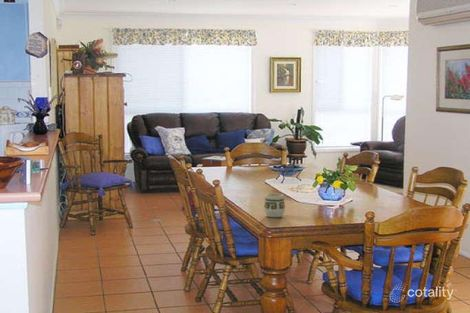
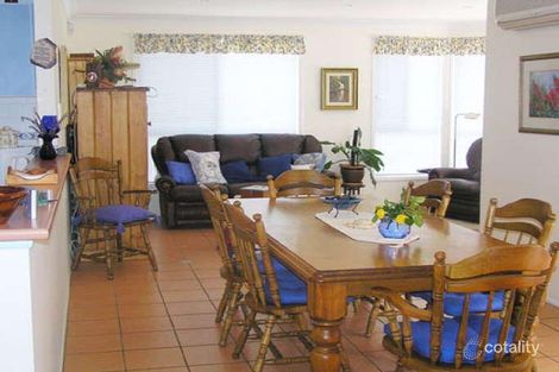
- cup [263,193,286,218]
